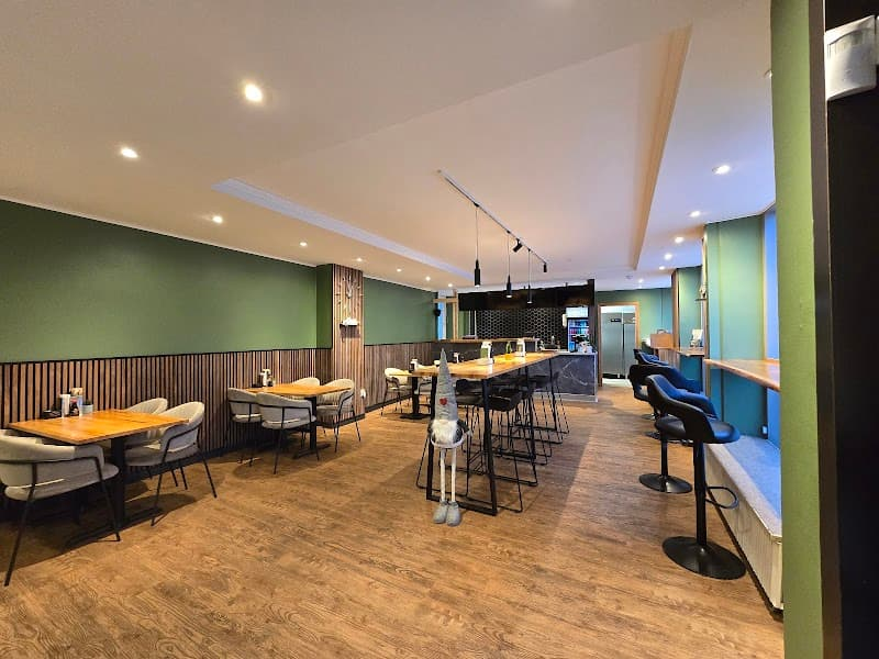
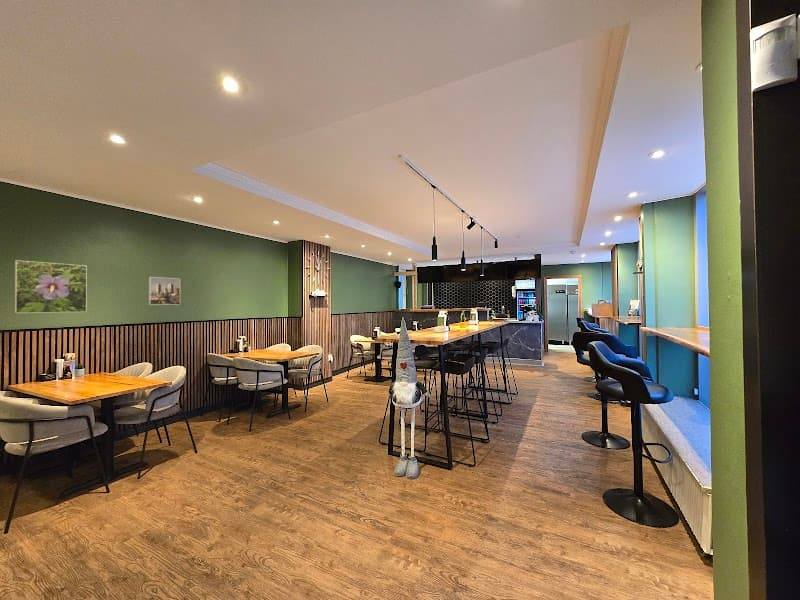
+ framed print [148,276,181,306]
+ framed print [14,259,88,314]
